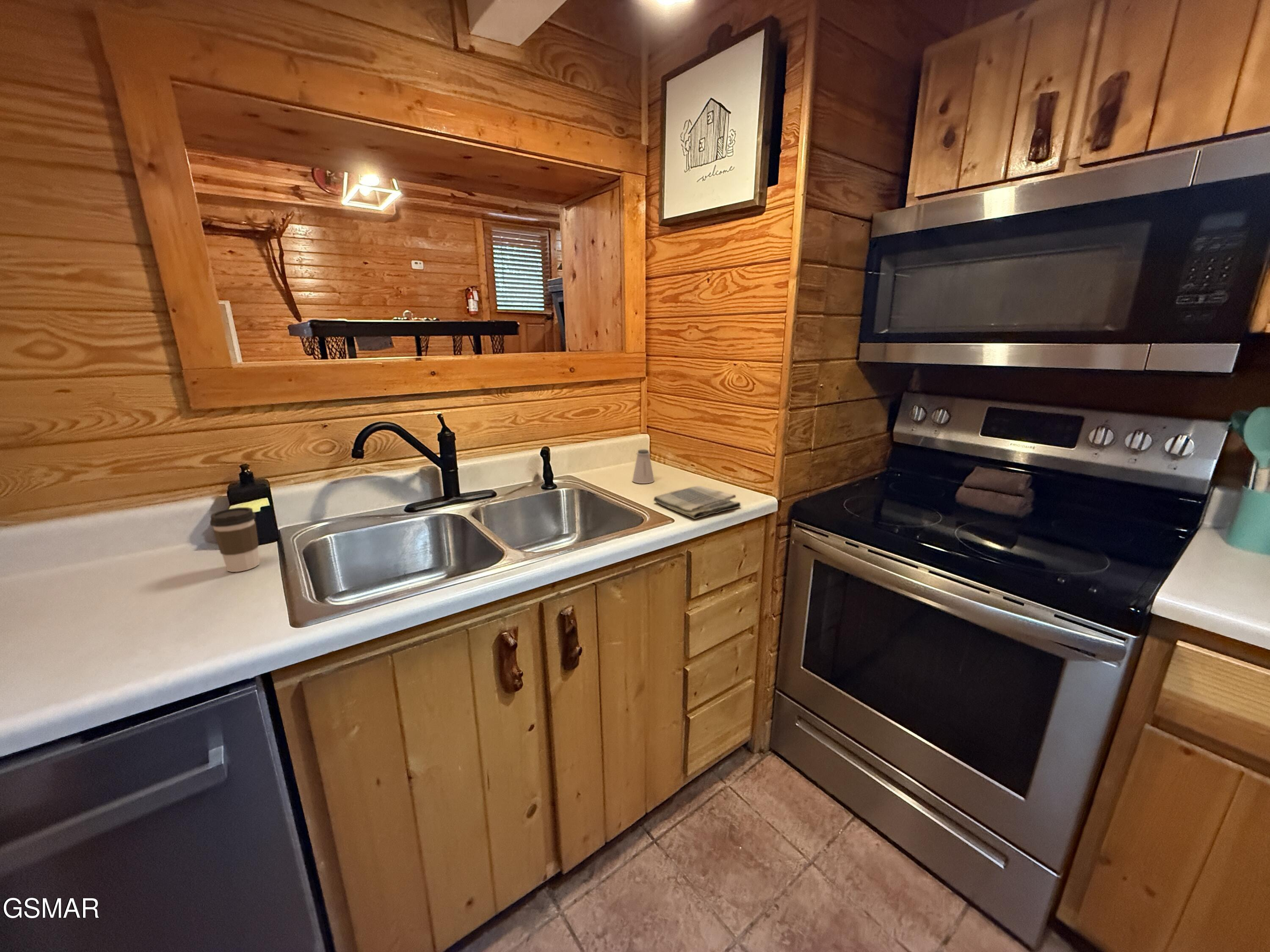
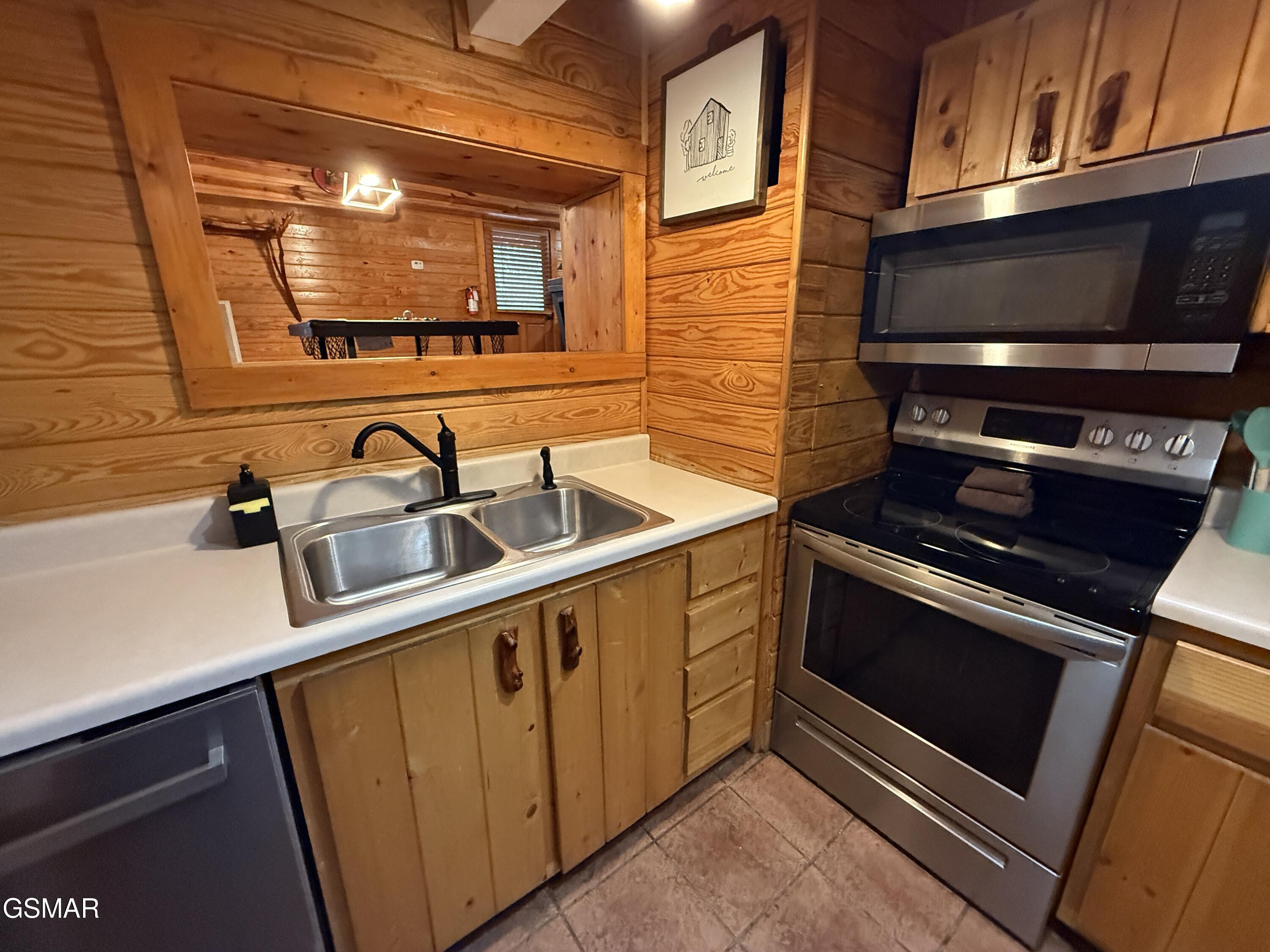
- dish towel [653,485,741,520]
- coffee cup [210,507,260,572]
- saltshaker [632,449,654,484]
